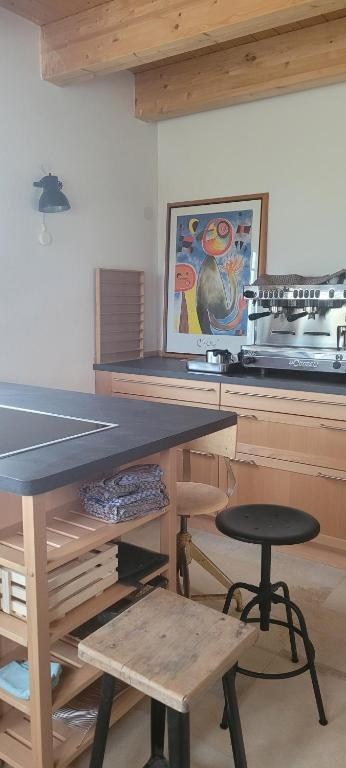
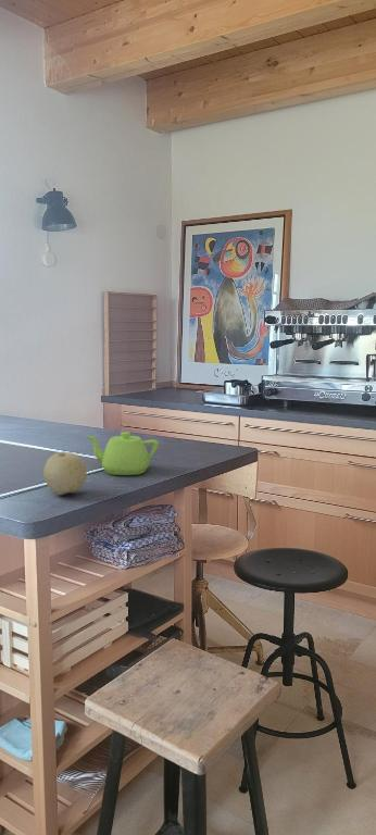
+ teapot [84,431,160,476]
+ fruit [42,451,88,496]
